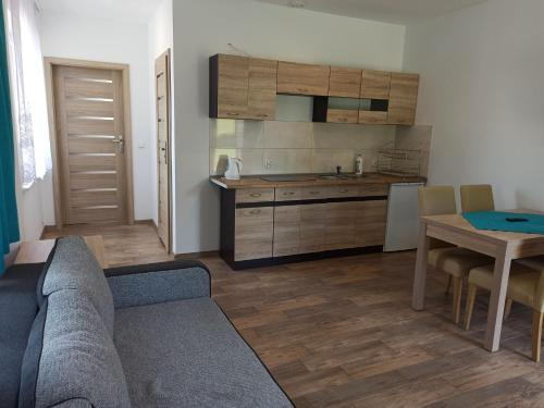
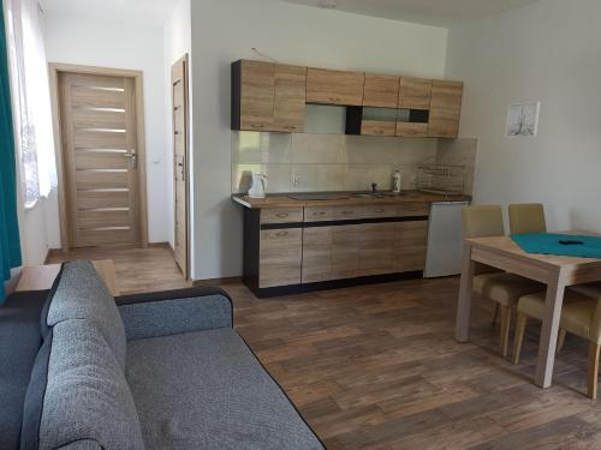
+ wall art [505,101,542,138]
